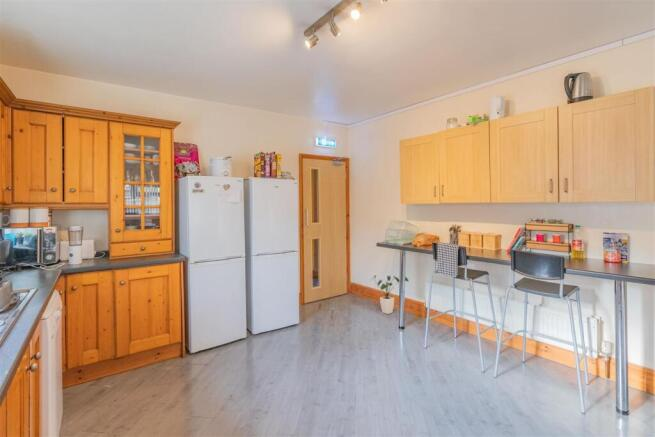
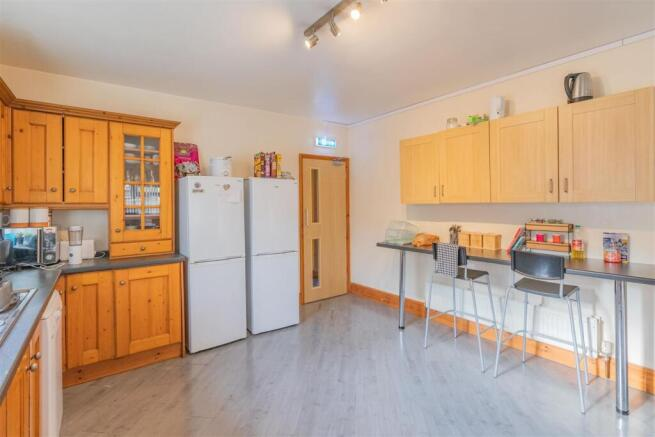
- house plant [371,274,410,315]
